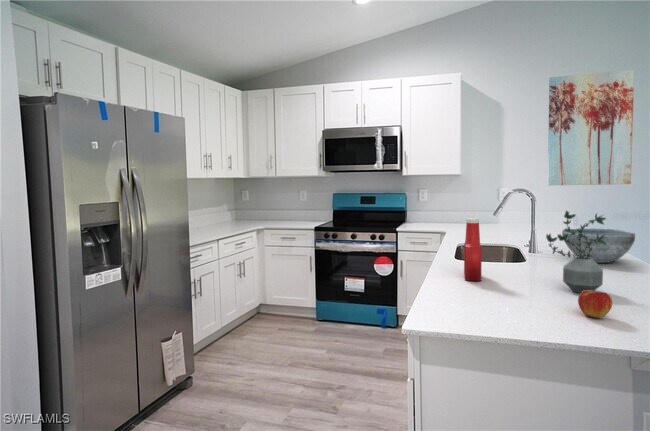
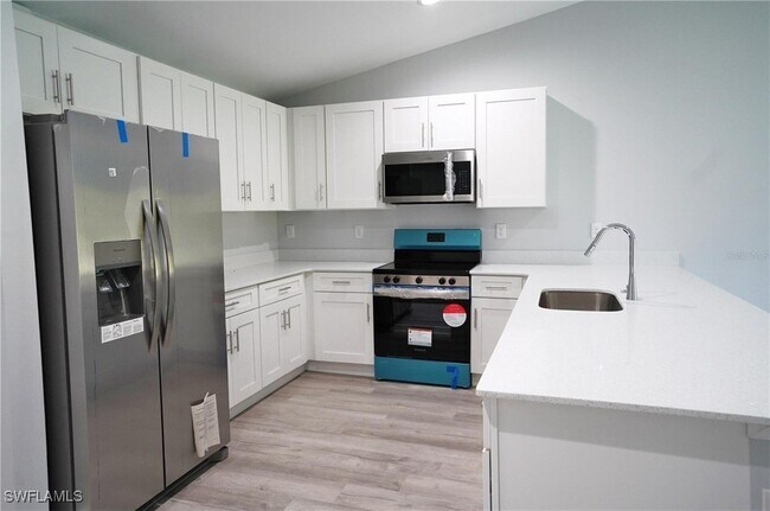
- bowl [561,227,636,264]
- apple [577,291,613,319]
- wall art [547,69,635,187]
- potted plant [545,210,607,294]
- soap bottle [463,217,483,282]
